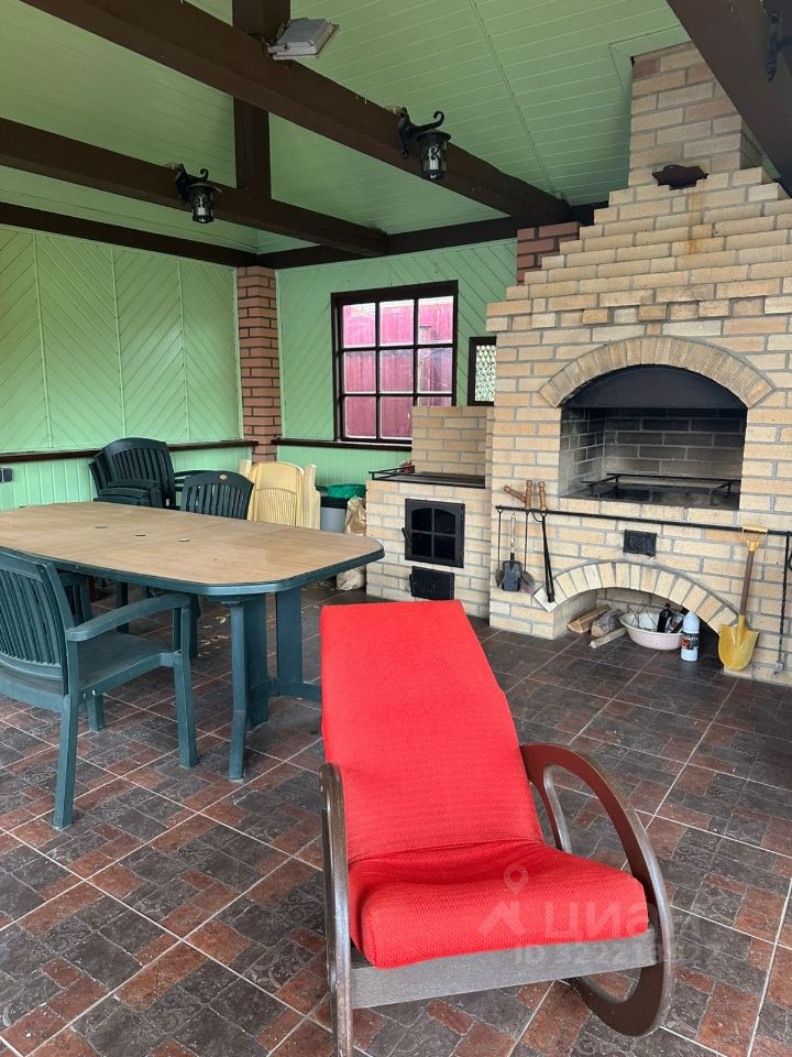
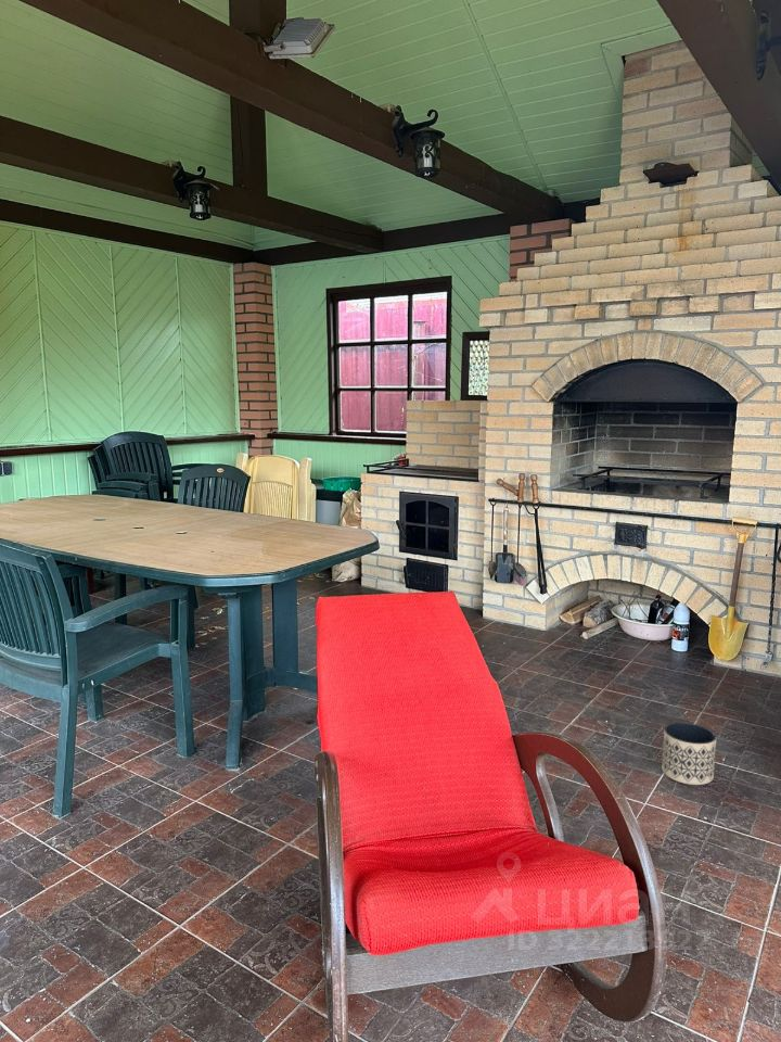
+ planter [661,722,717,786]
